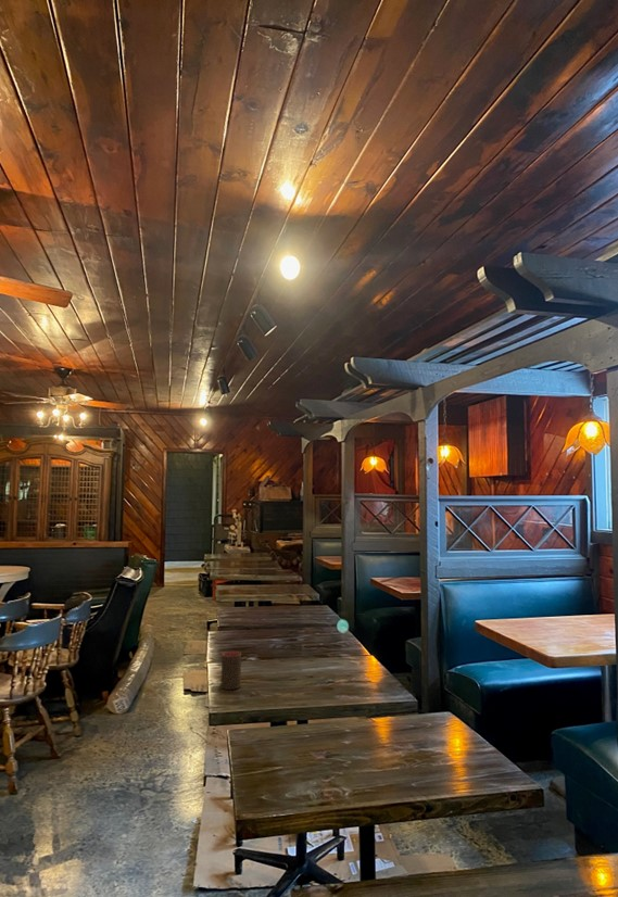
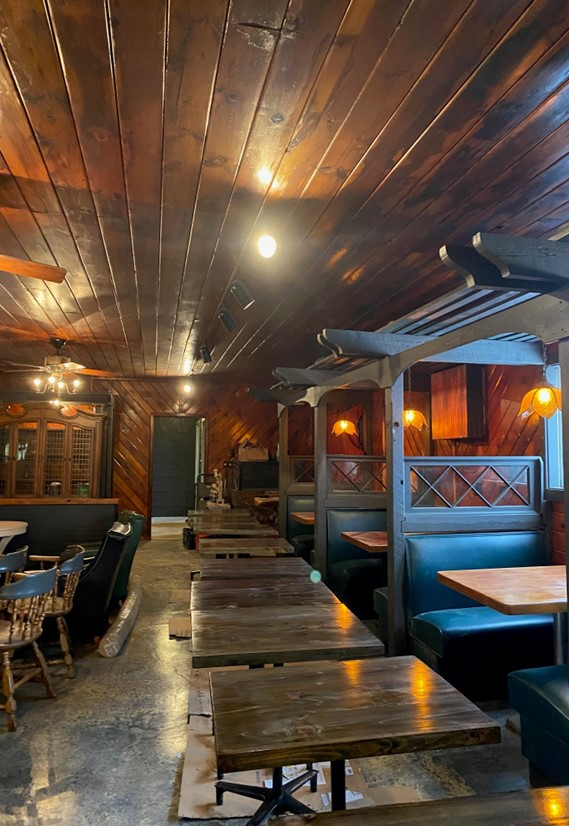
- cup [220,650,242,691]
